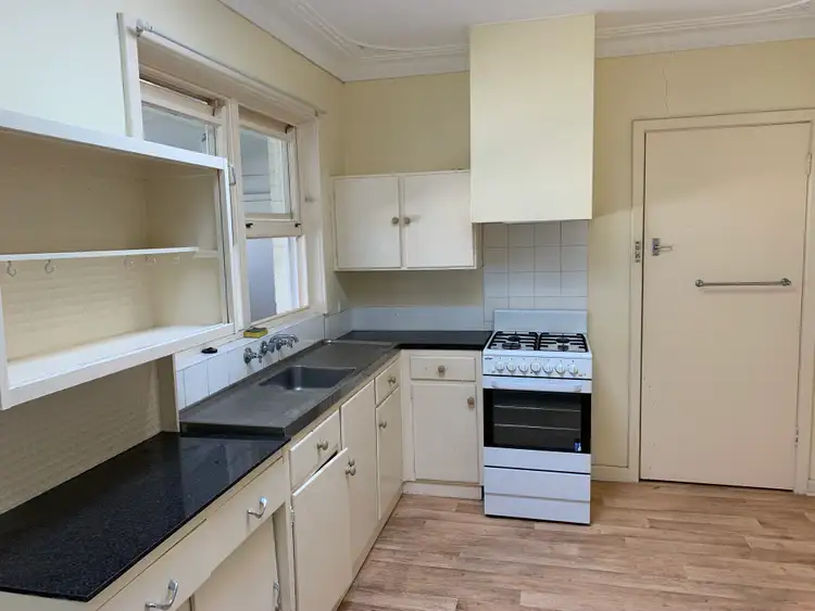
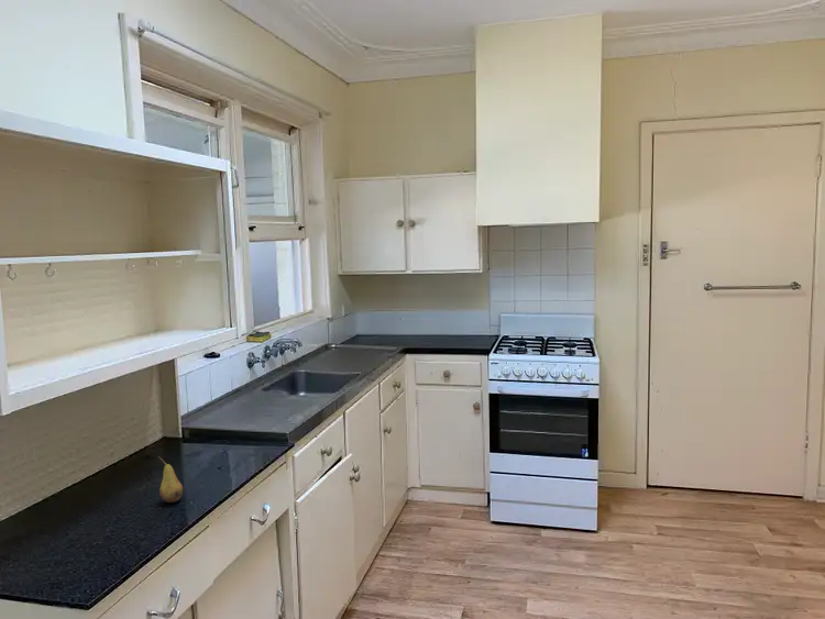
+ fruit [156,455,184,504]
